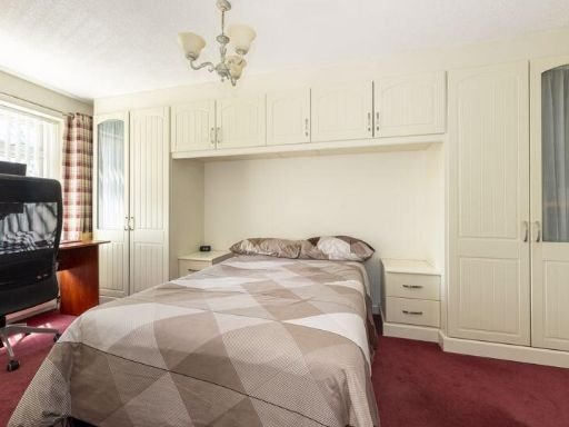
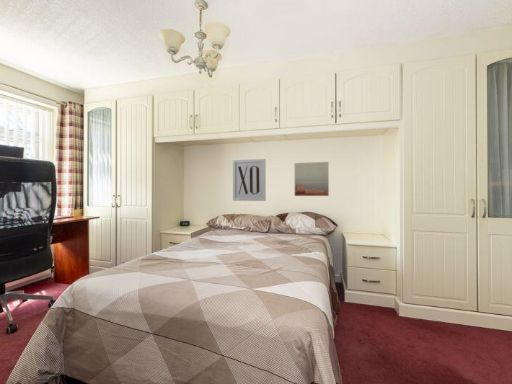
+ wall art [232,158,267,202]
+ wall art [294,161,330,197]
